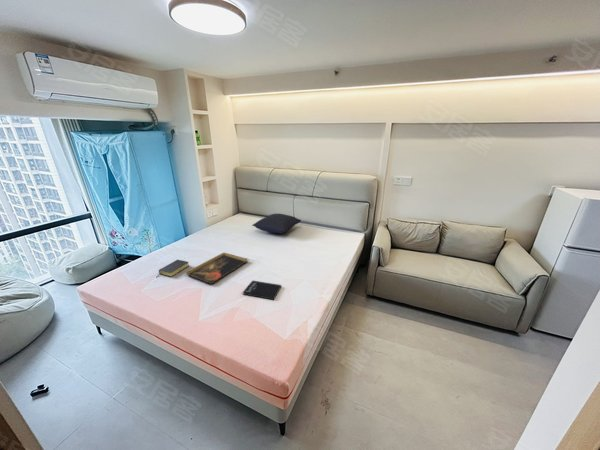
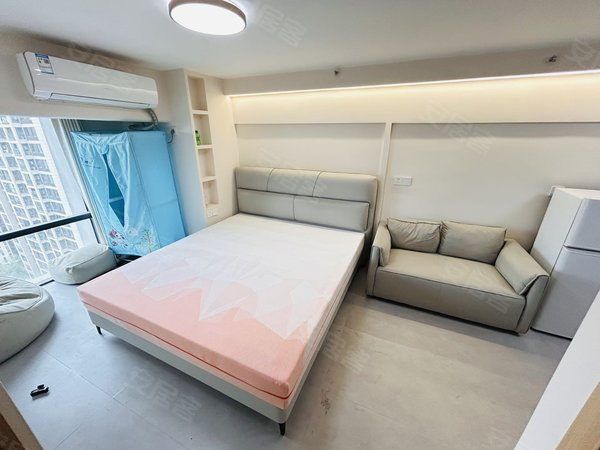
- decorative tray [185,252,248,285]
- notebook [241,279,282,301]
- pillow [251,213,302,235]
- bible [157,259,190,278]
